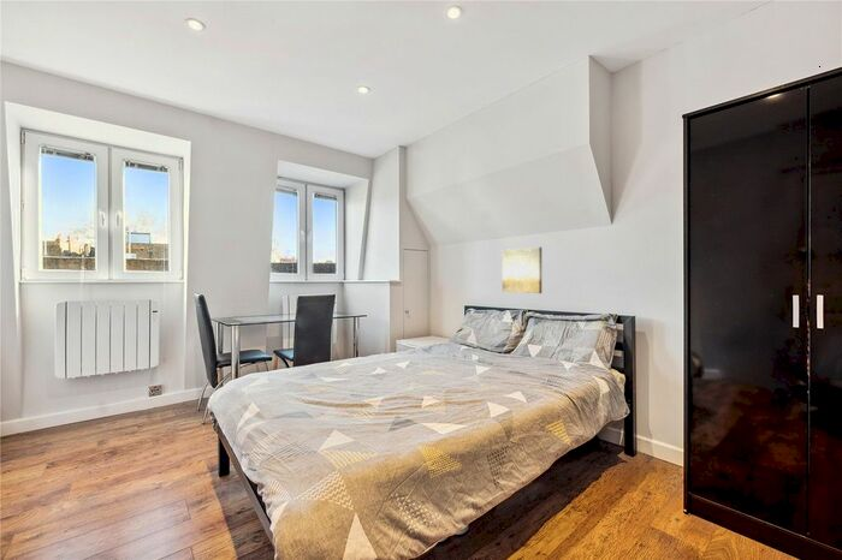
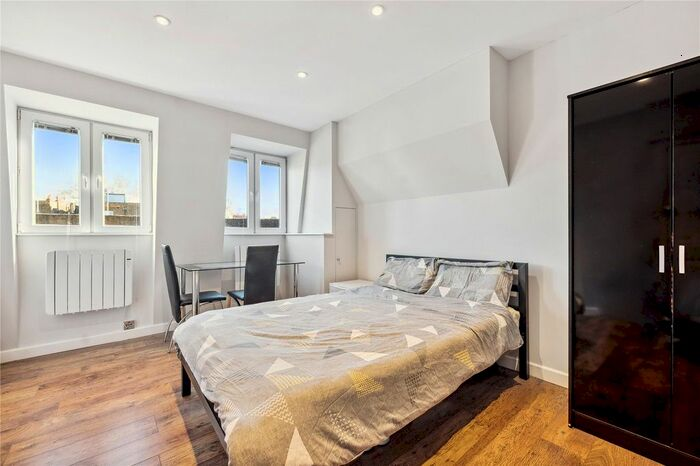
- wall art [502,246,542,294]
